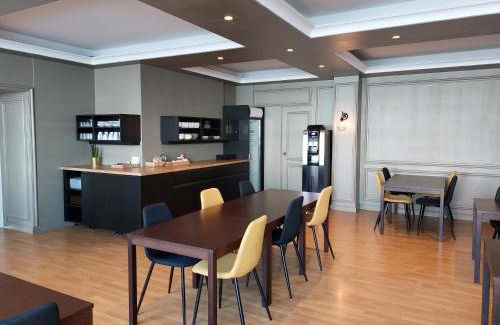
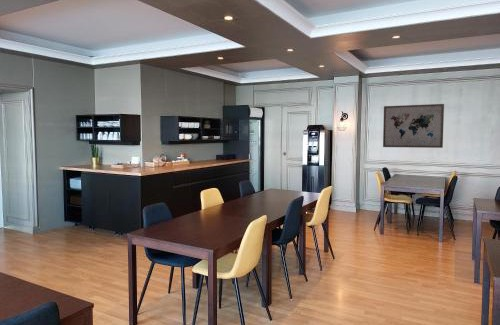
+ wall art [382,103,445,149]
